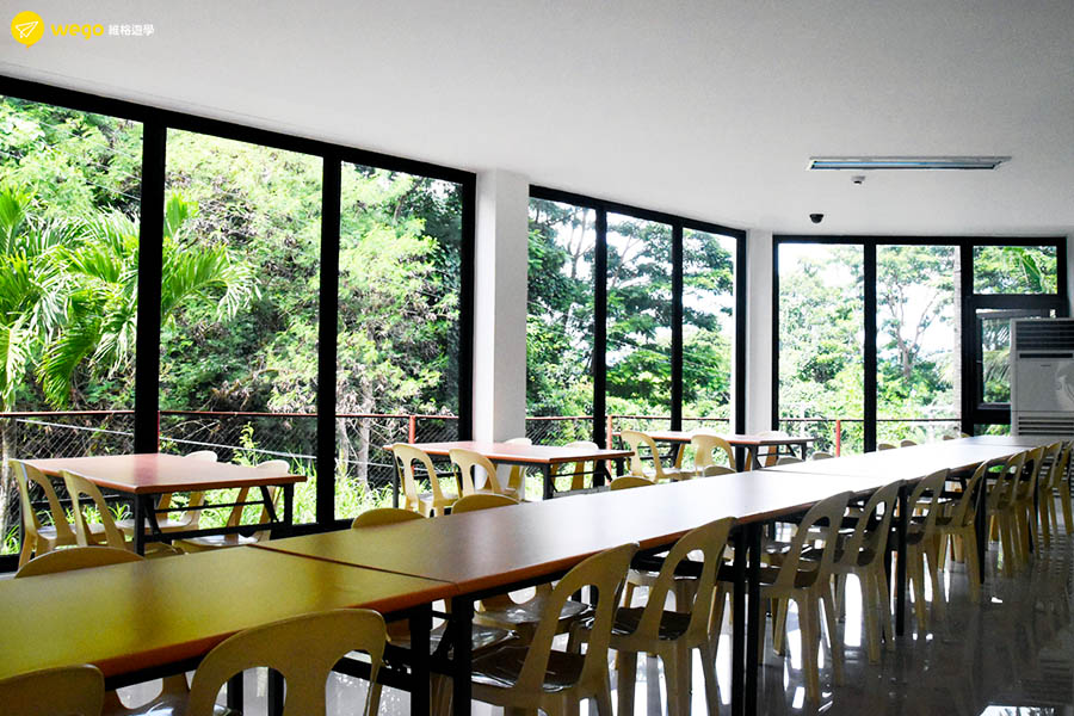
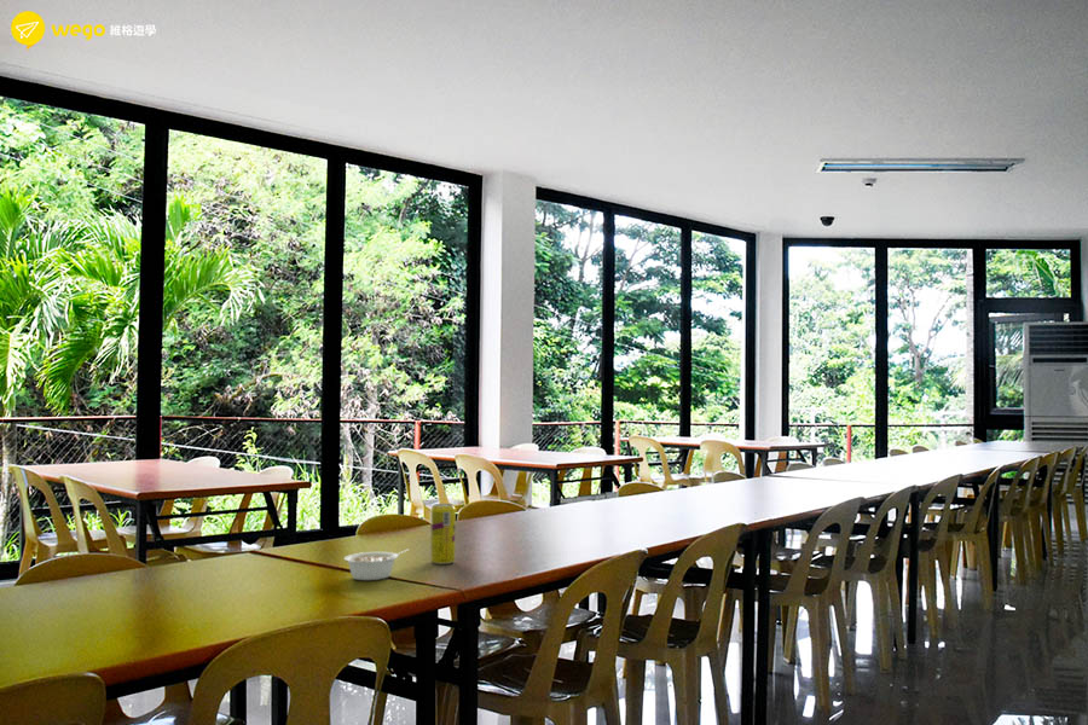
+ legume [343,547,410,581]
+ beverage can [430,503,457,566]
